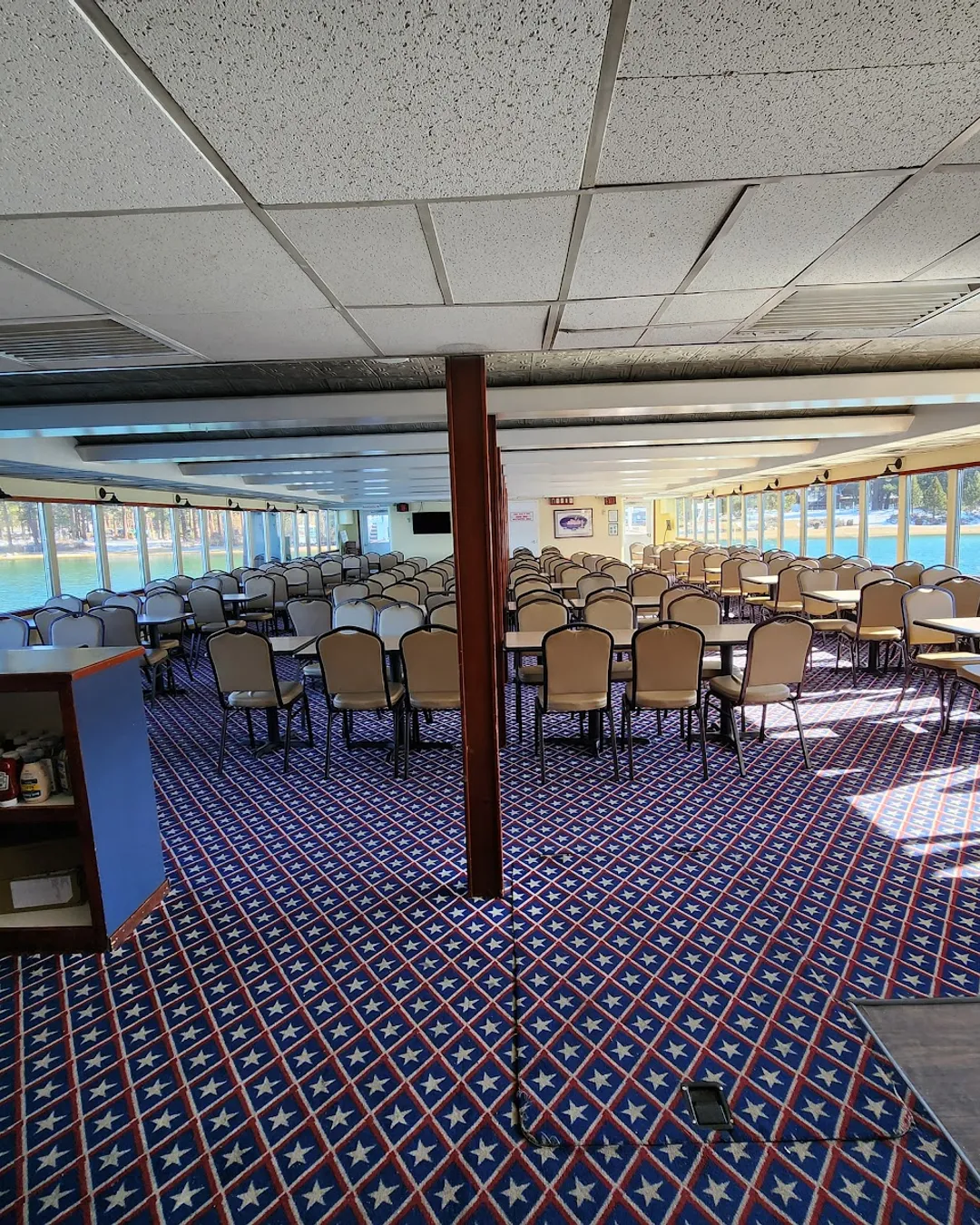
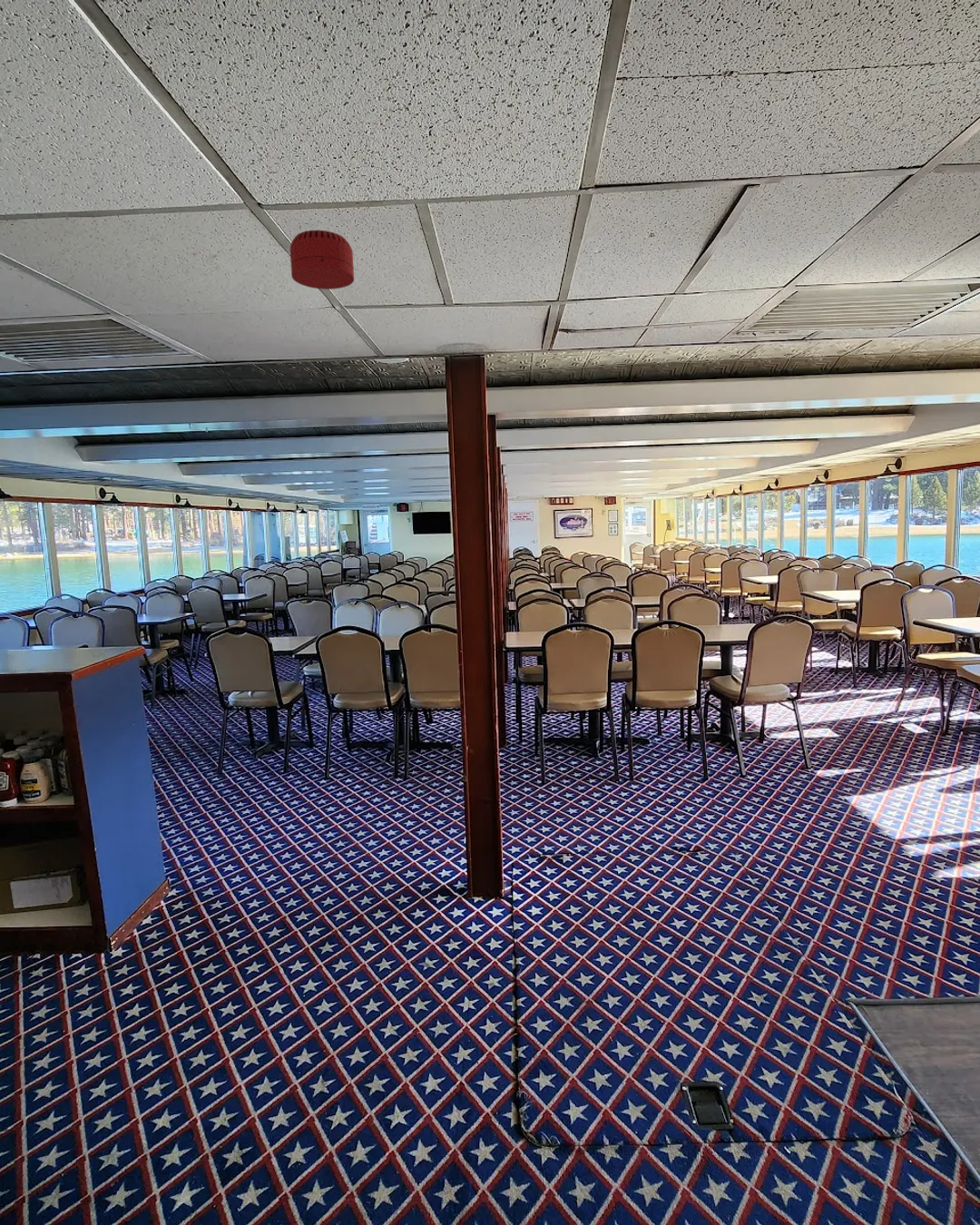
+ smoke detector [289,230,355,290]
